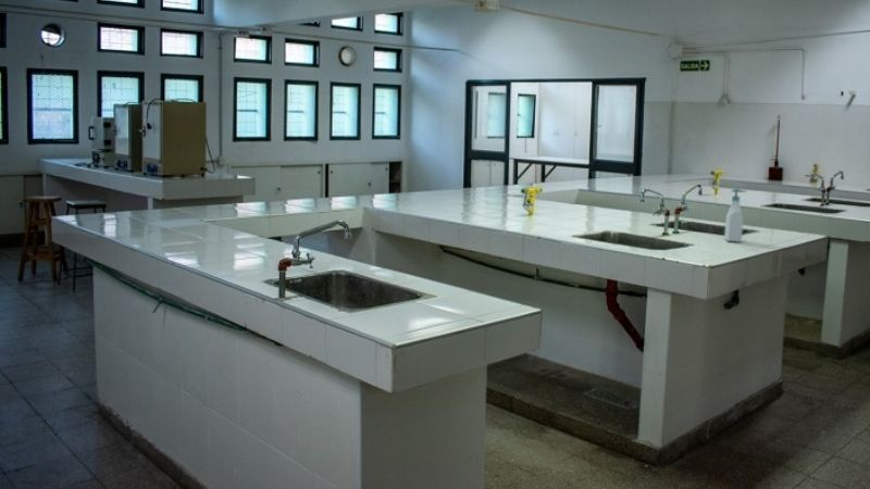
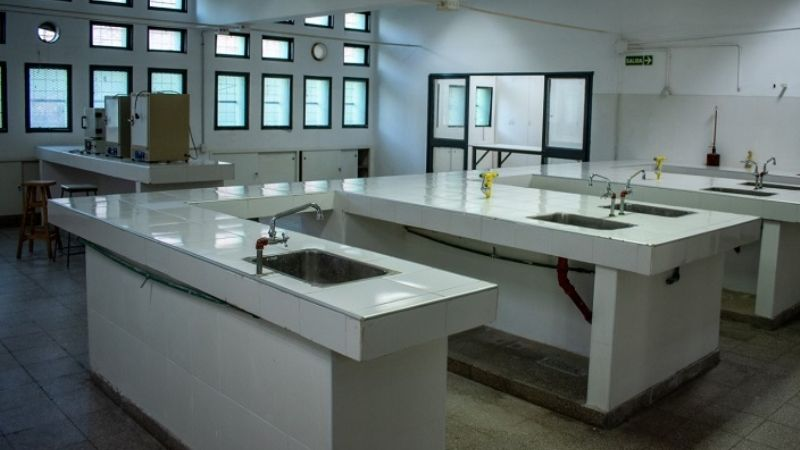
- soap bottle [723,187,747,243]
